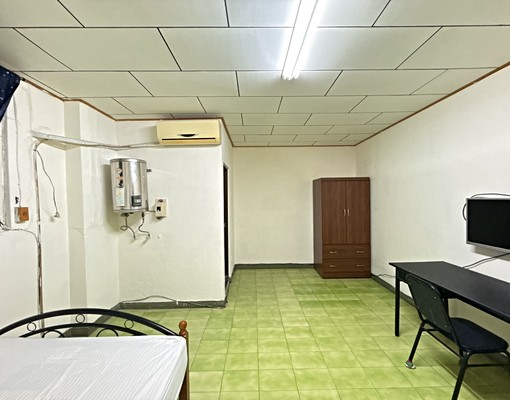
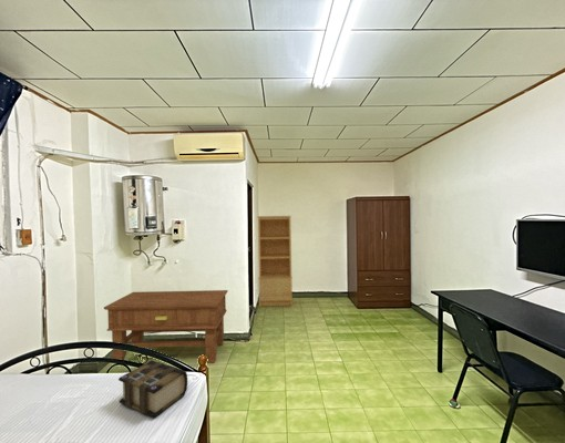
+ bookcase [257,215,294,308]
+ book [117,360,188,419]
+ side table [103,289,229,364]
